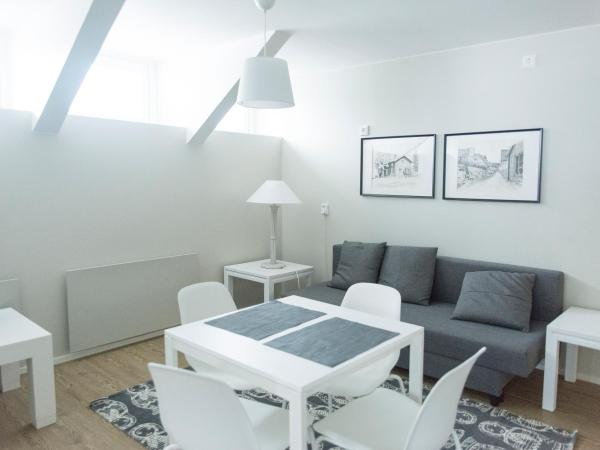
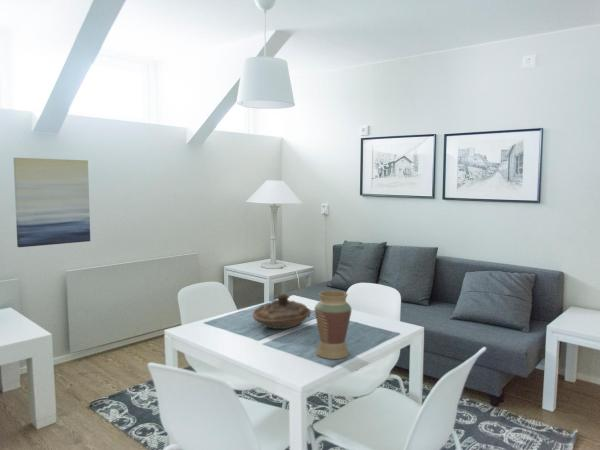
+ wall art [12,157,91,248]
+ vase [314,289,352,360]
+ decorative bowl [252,292,312,330]
